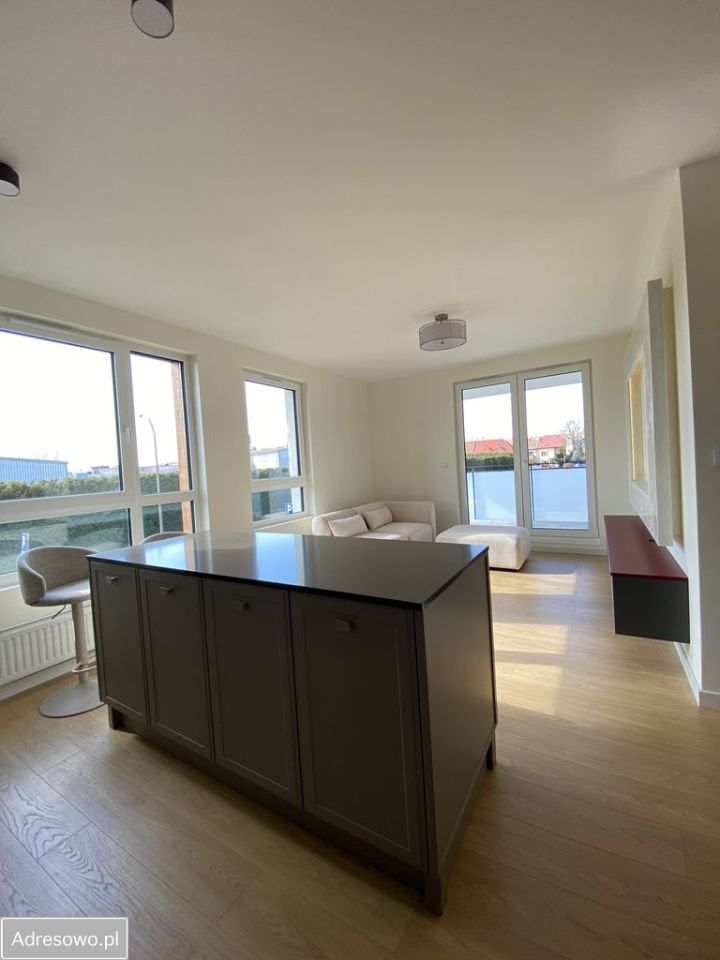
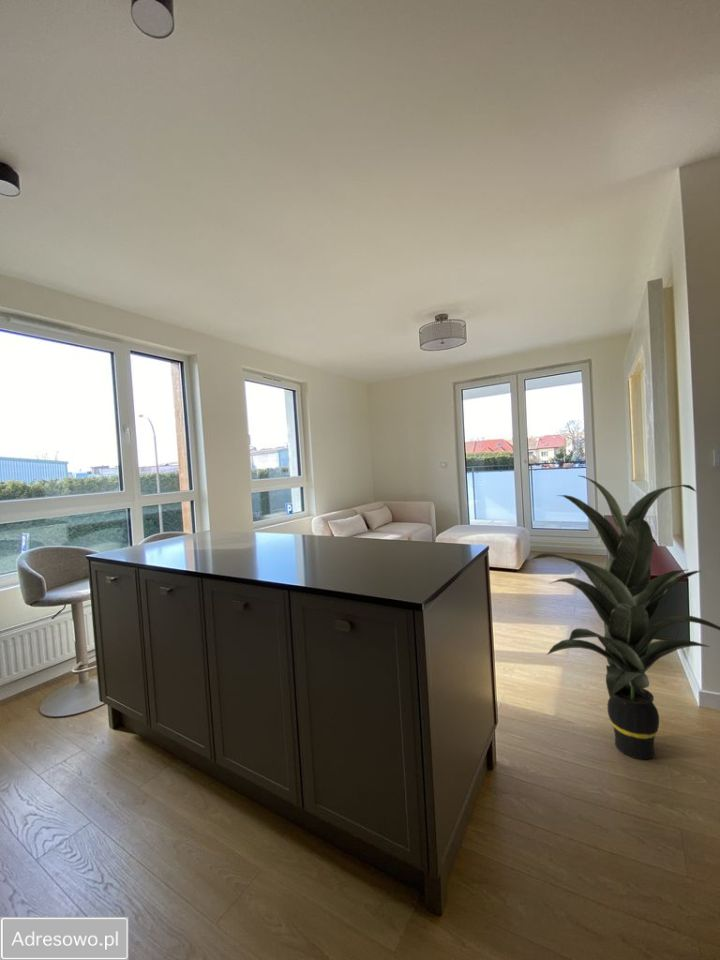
+ indoor plant [529,475,720,760]
